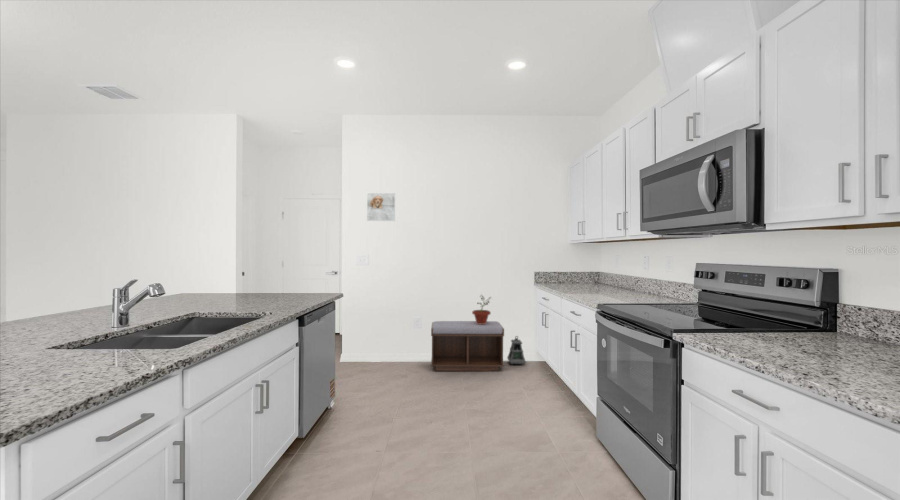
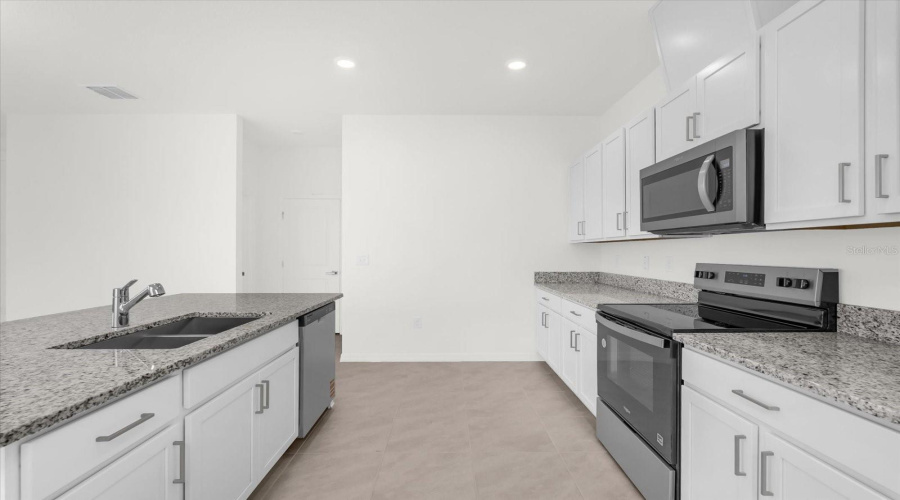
- bench [430,320,505,372]
- lantern [506,335,527,366]
- potted plant [471,293,493,324]
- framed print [366,192,396,222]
